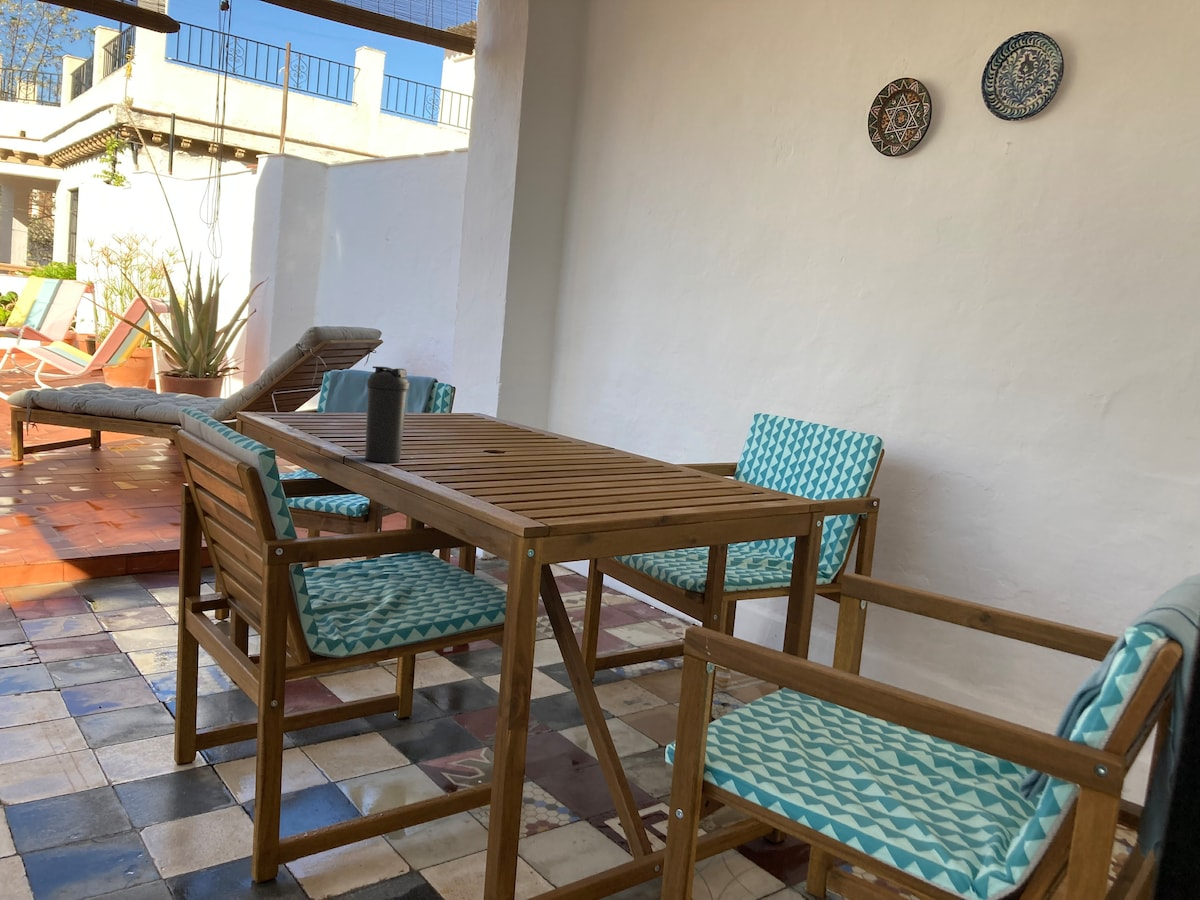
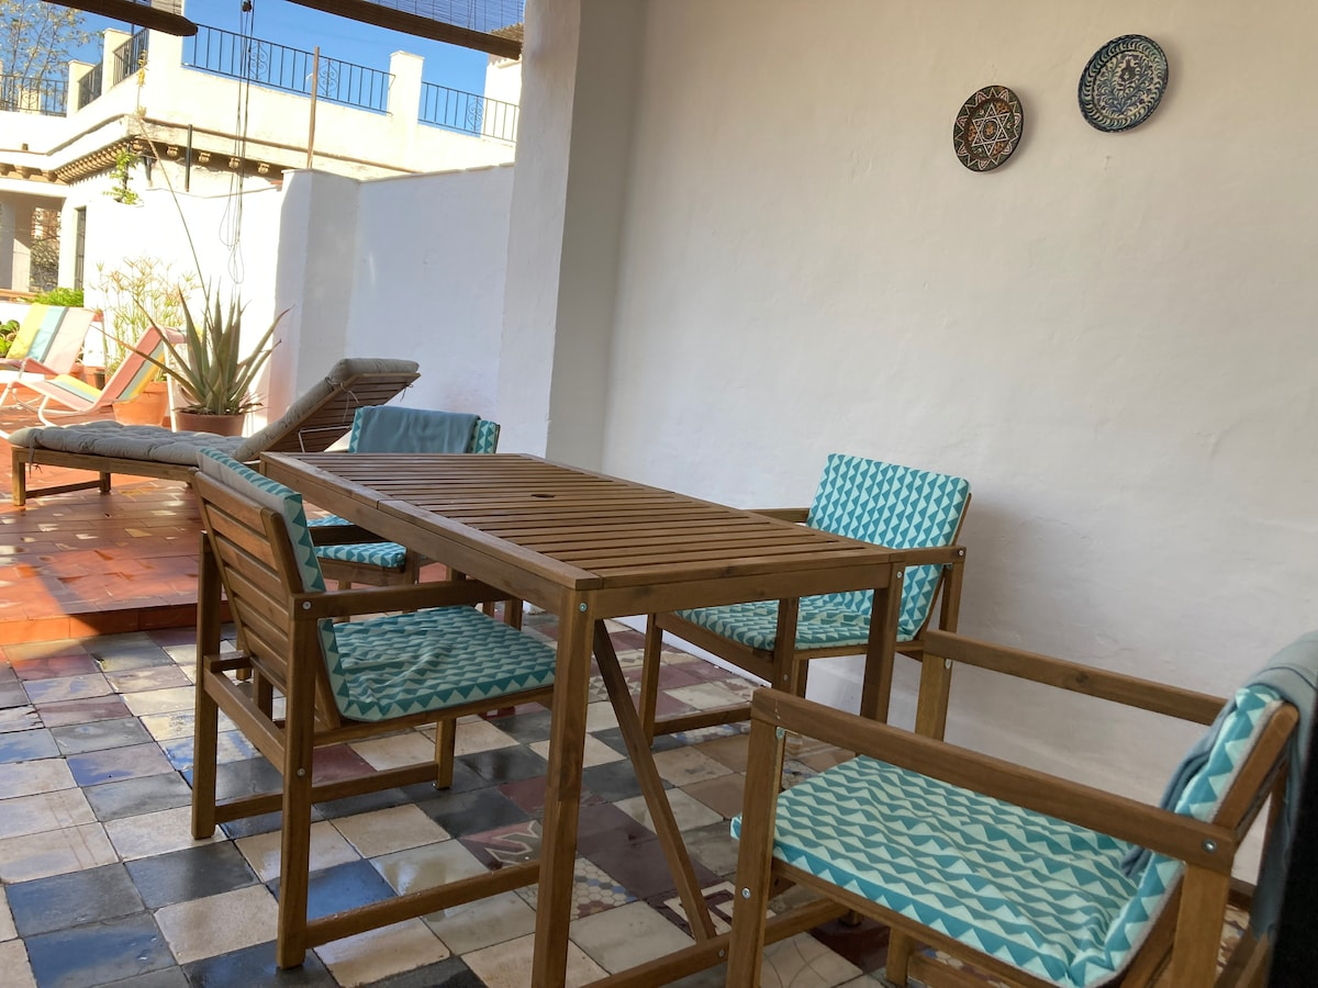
- water bottle [364,366,410,463]
